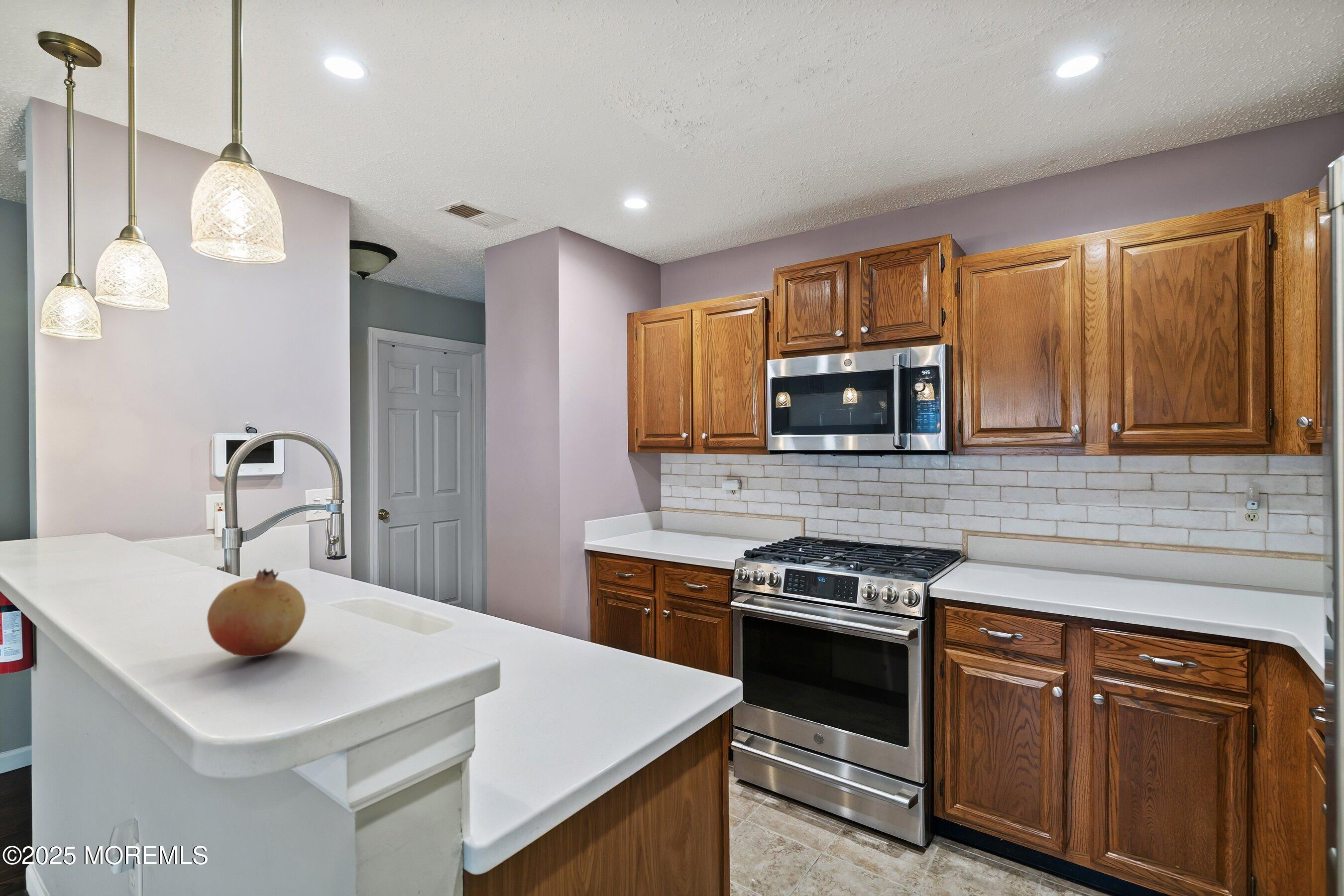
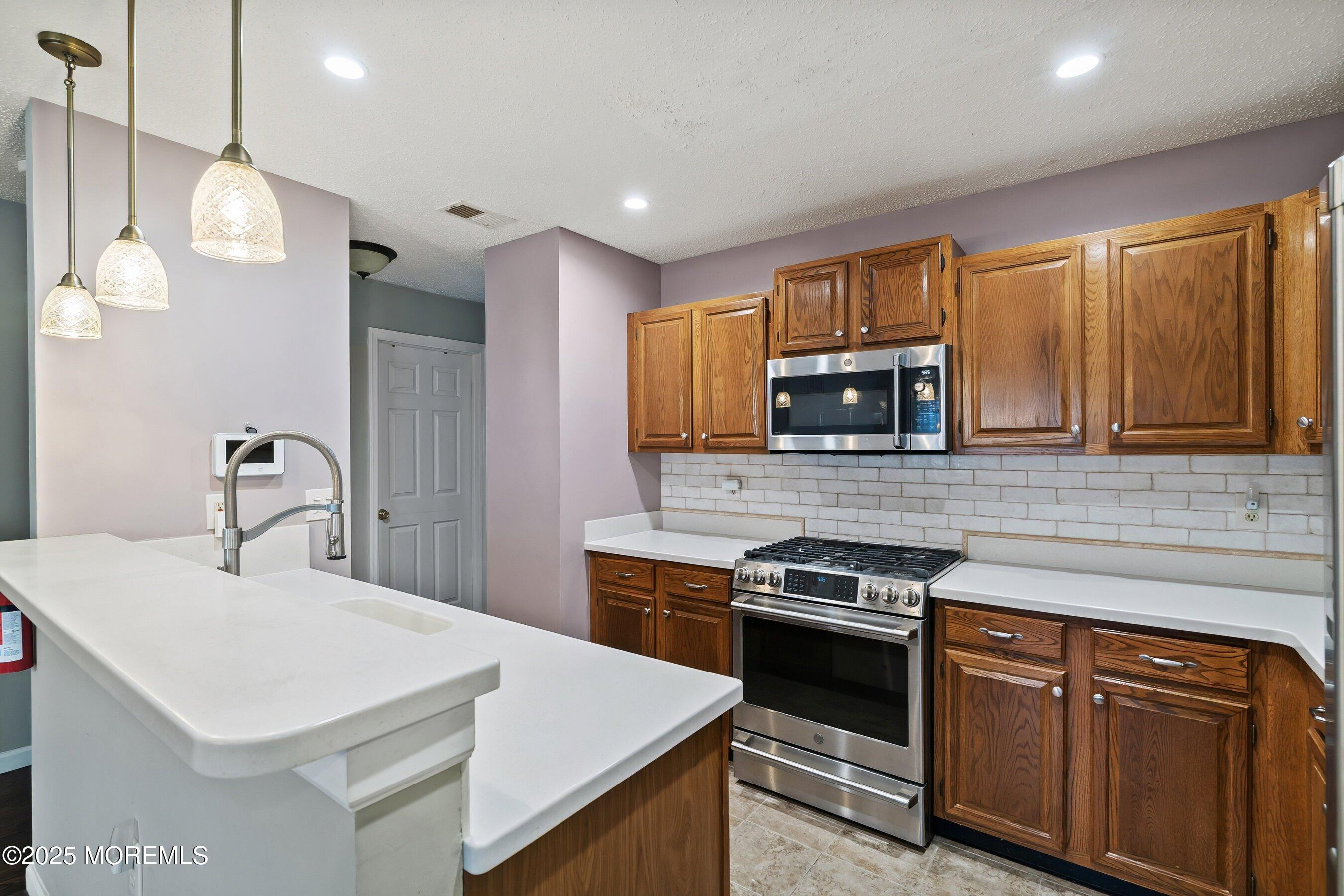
- fruit [207,568,306,658]
